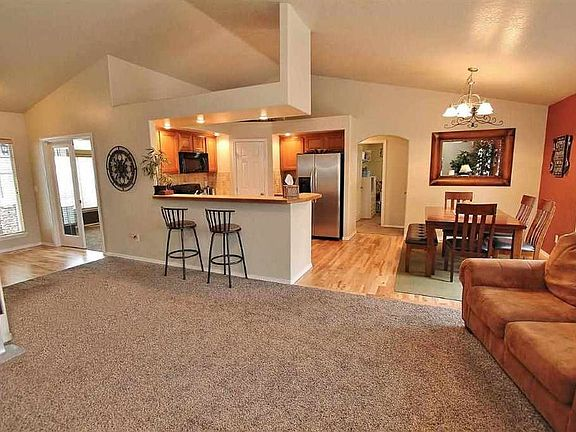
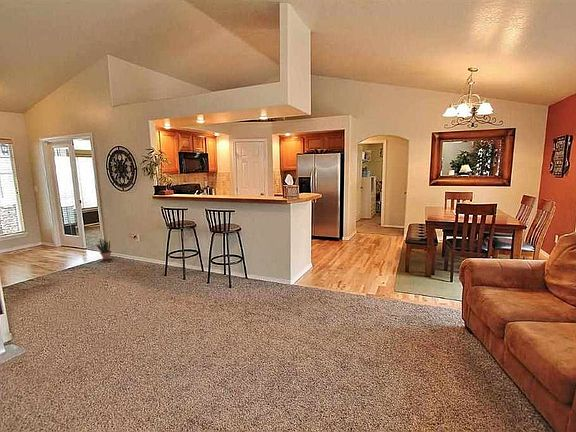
+ potted plant [95,238,113,261]
